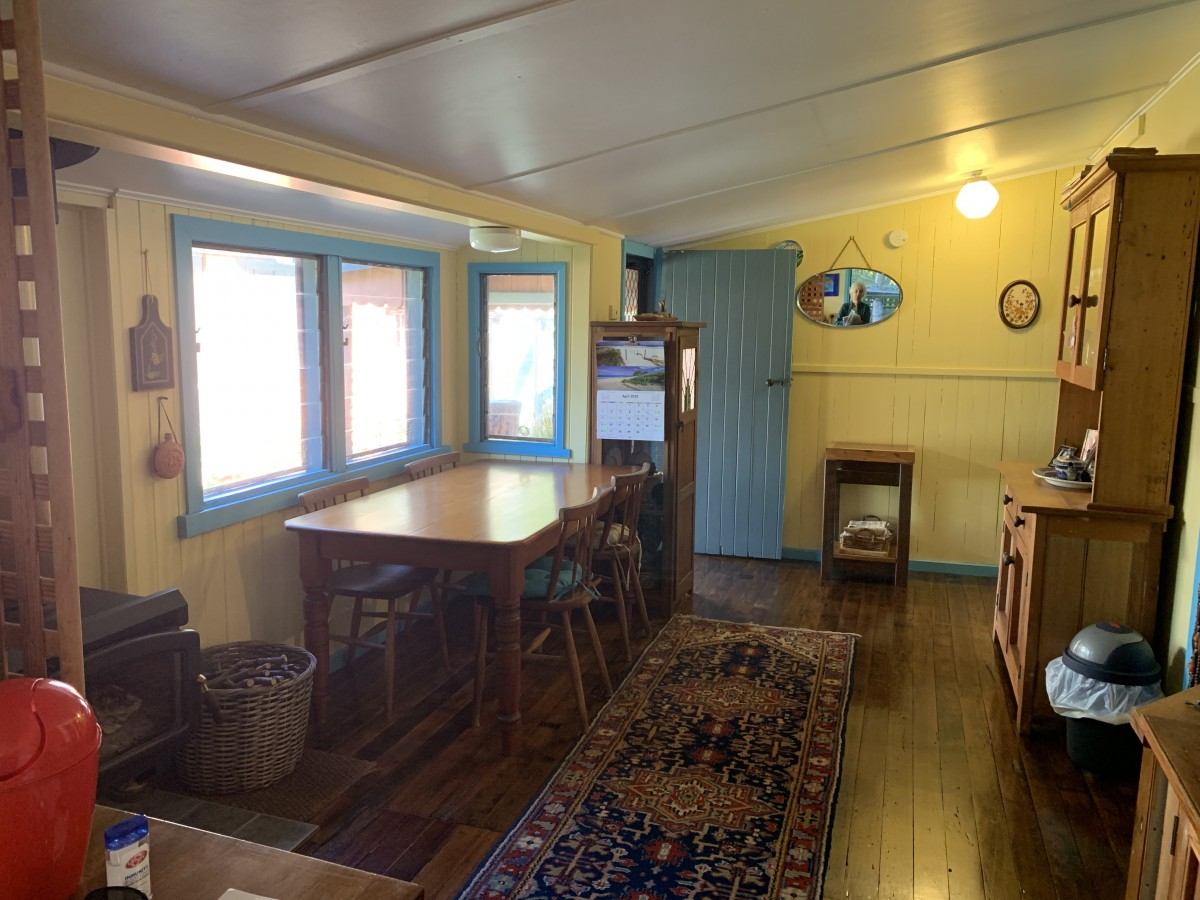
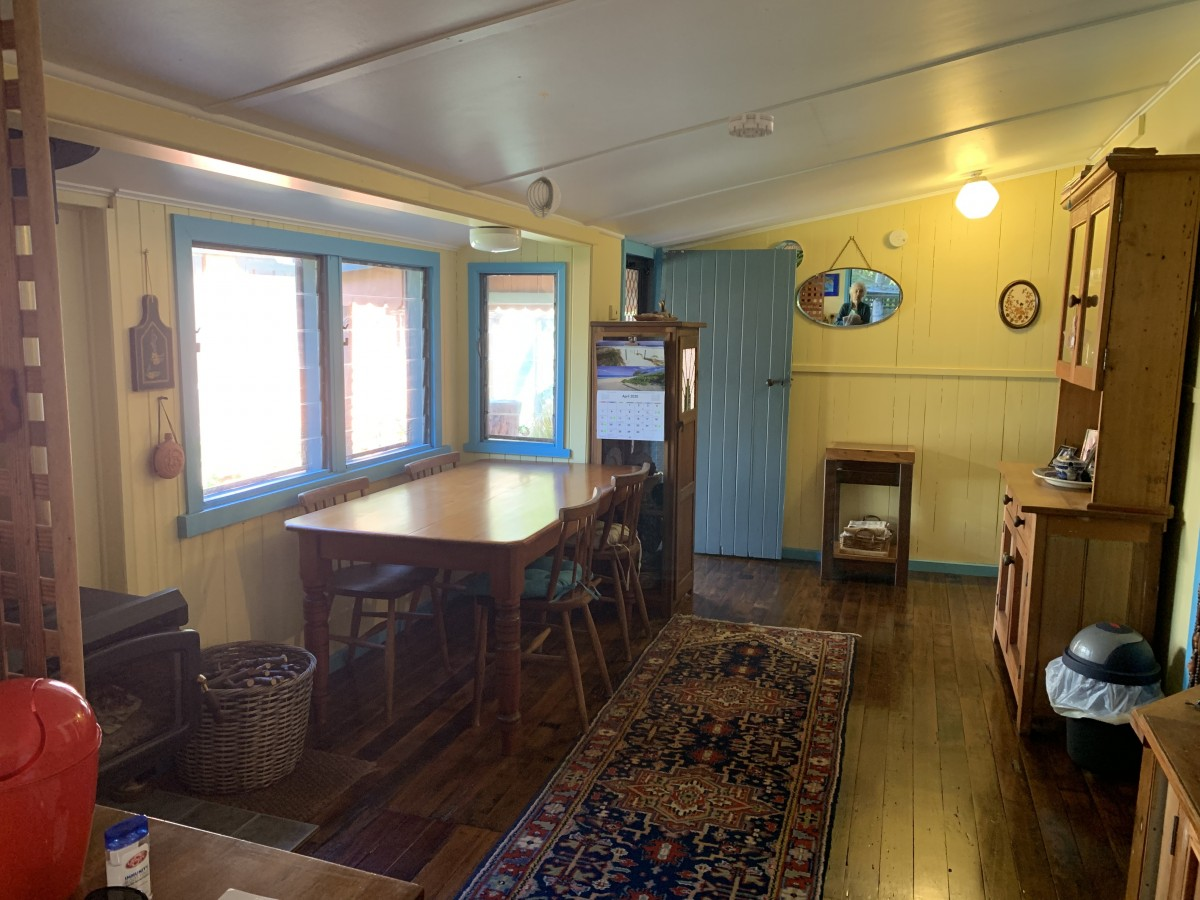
+ pendant light [525,91,562,220]
+ smoke detector [727,111,774,139]
